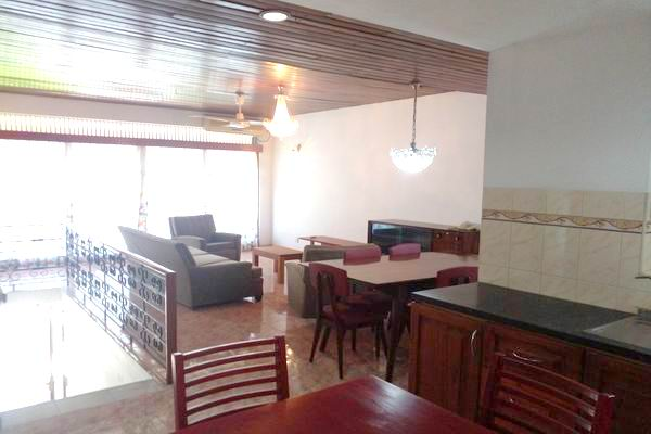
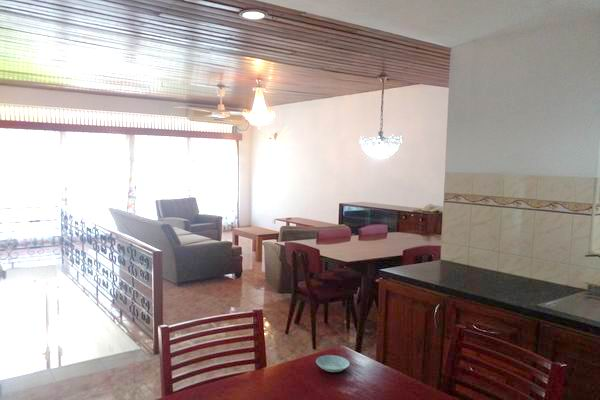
+ saucer [315,354,351,373]
